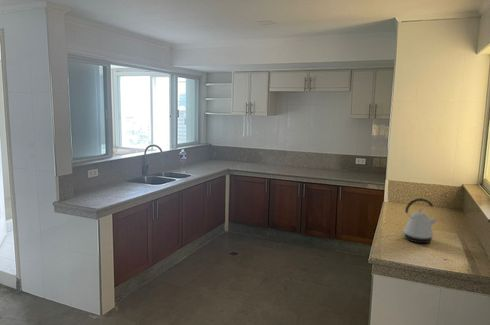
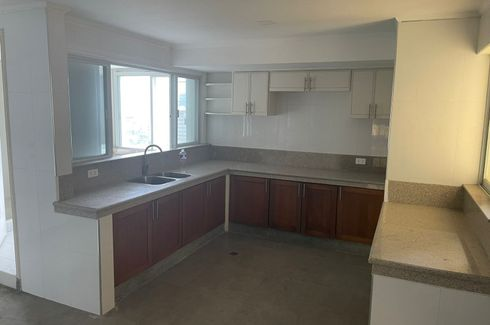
- kettle [400,197,438,244]
